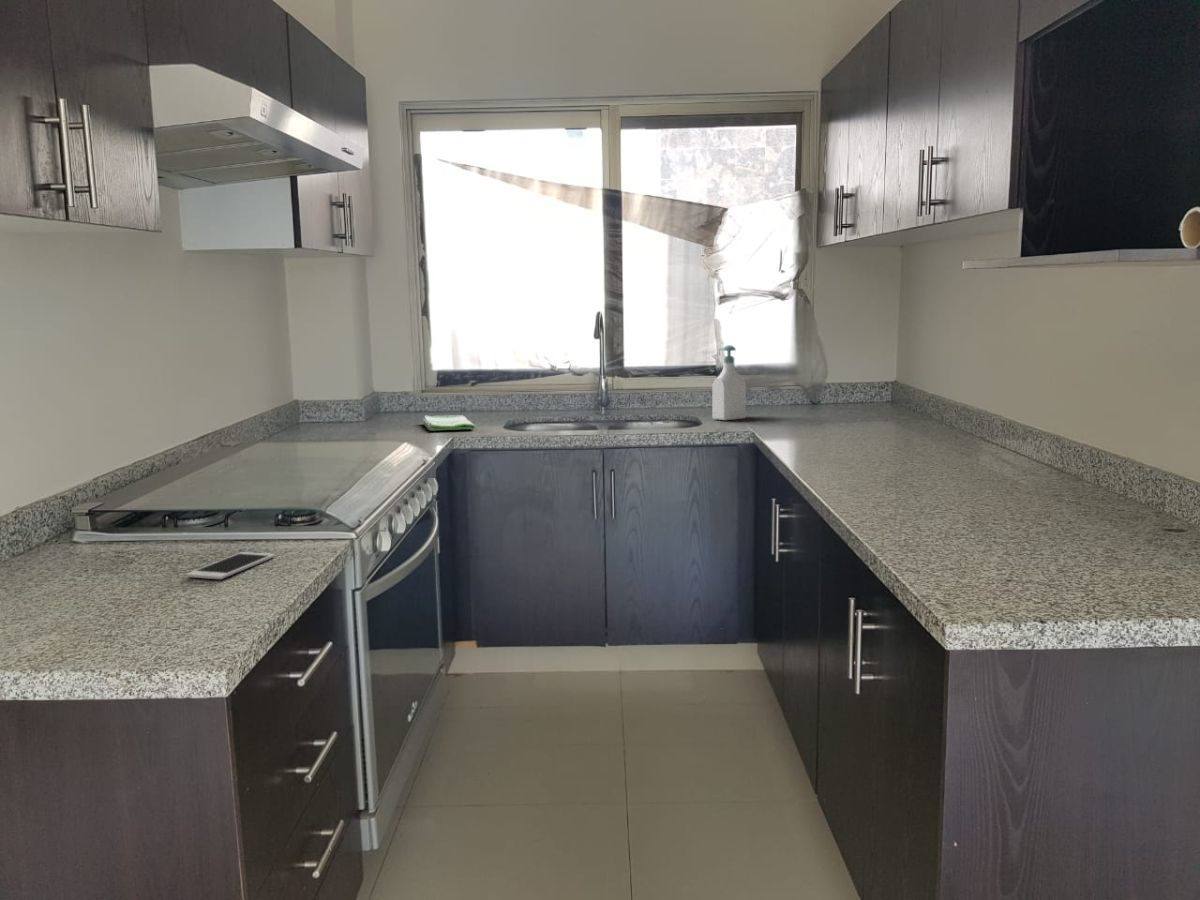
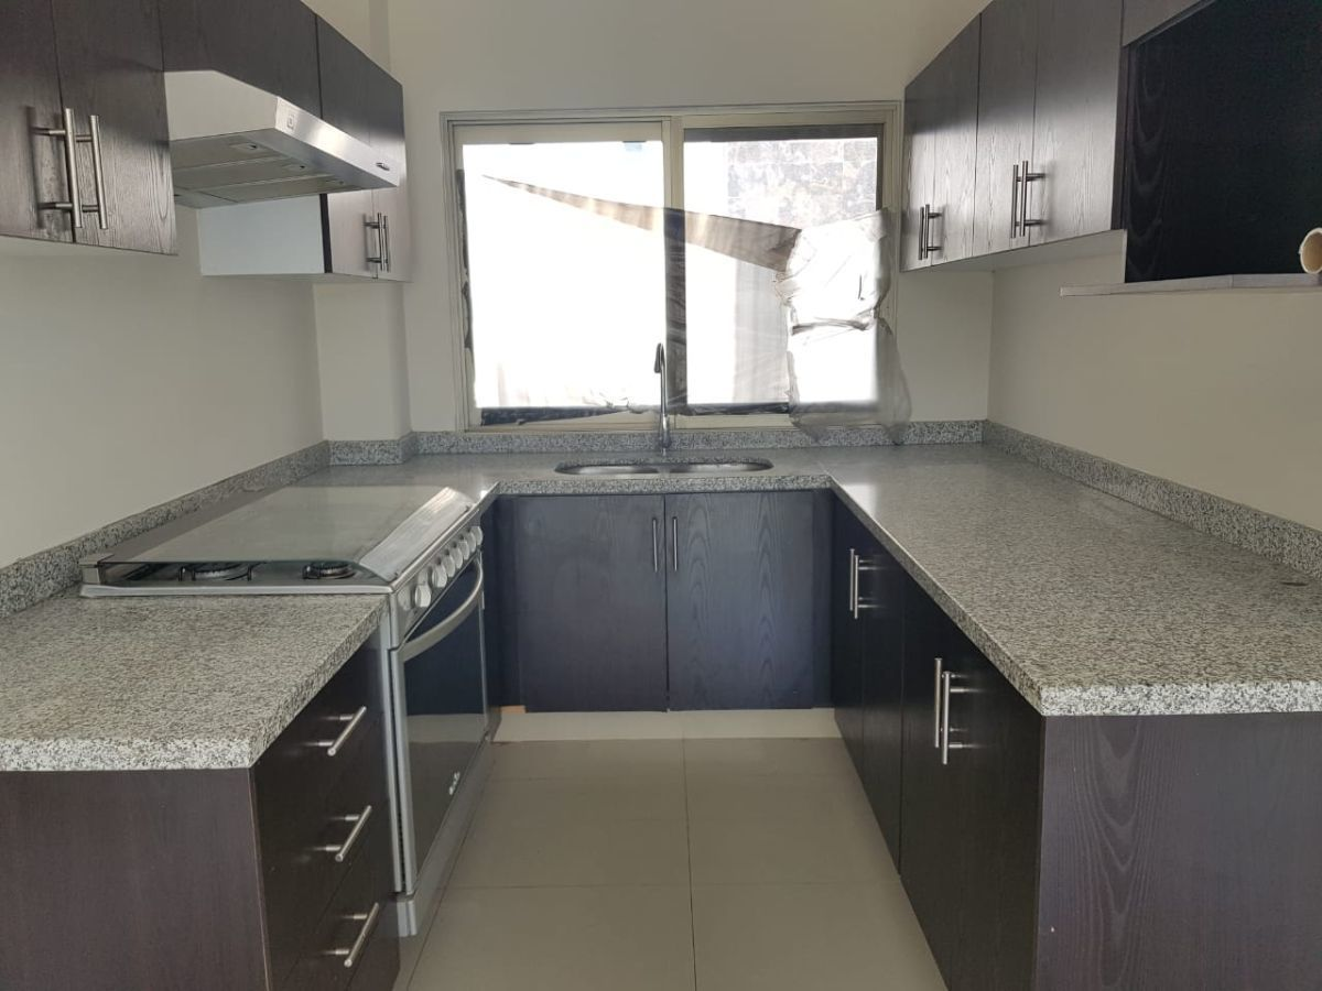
- dish towel [421,414,476,432]
- cell phone [185,551,276,580]
- soap bottle [711,344,747,421]
